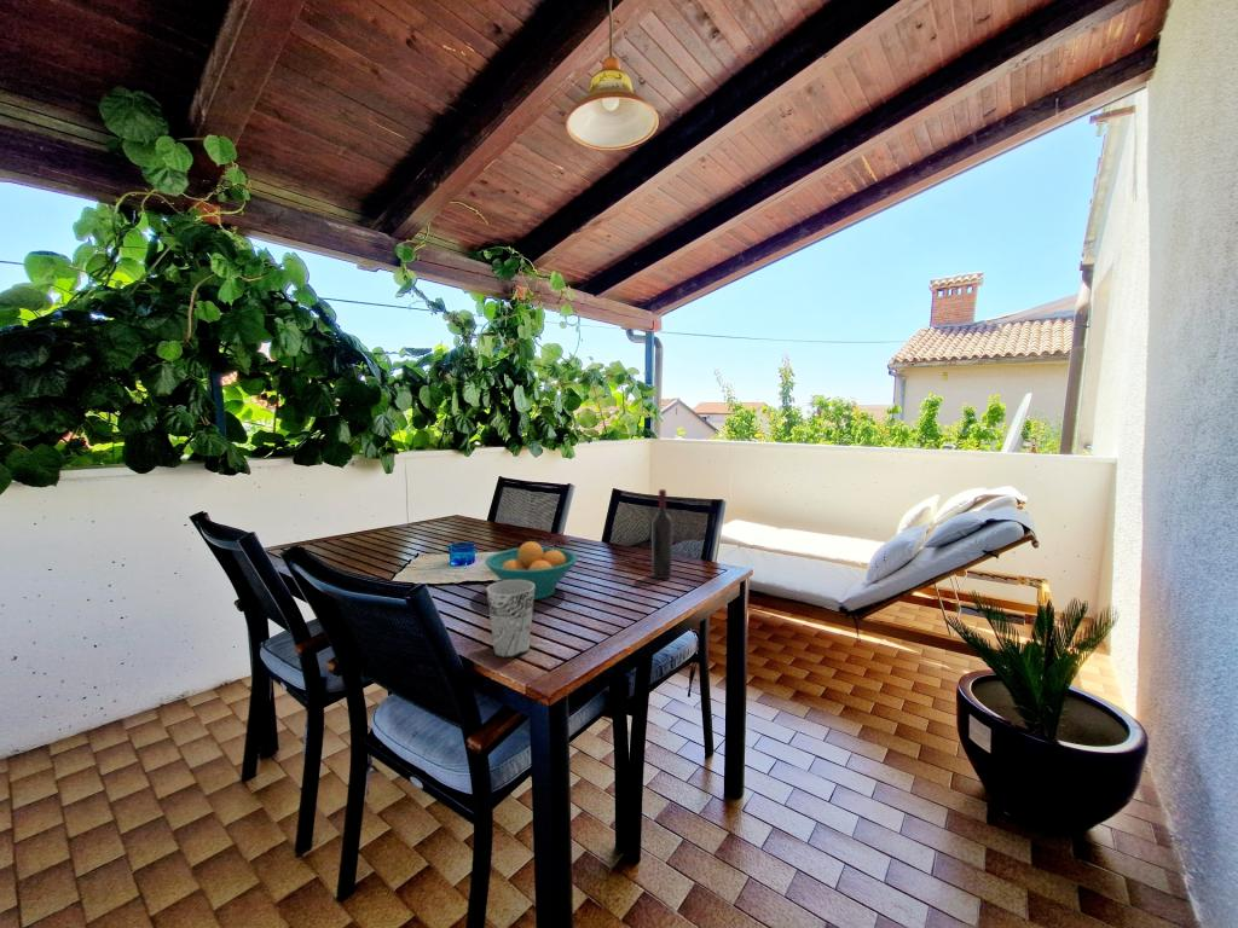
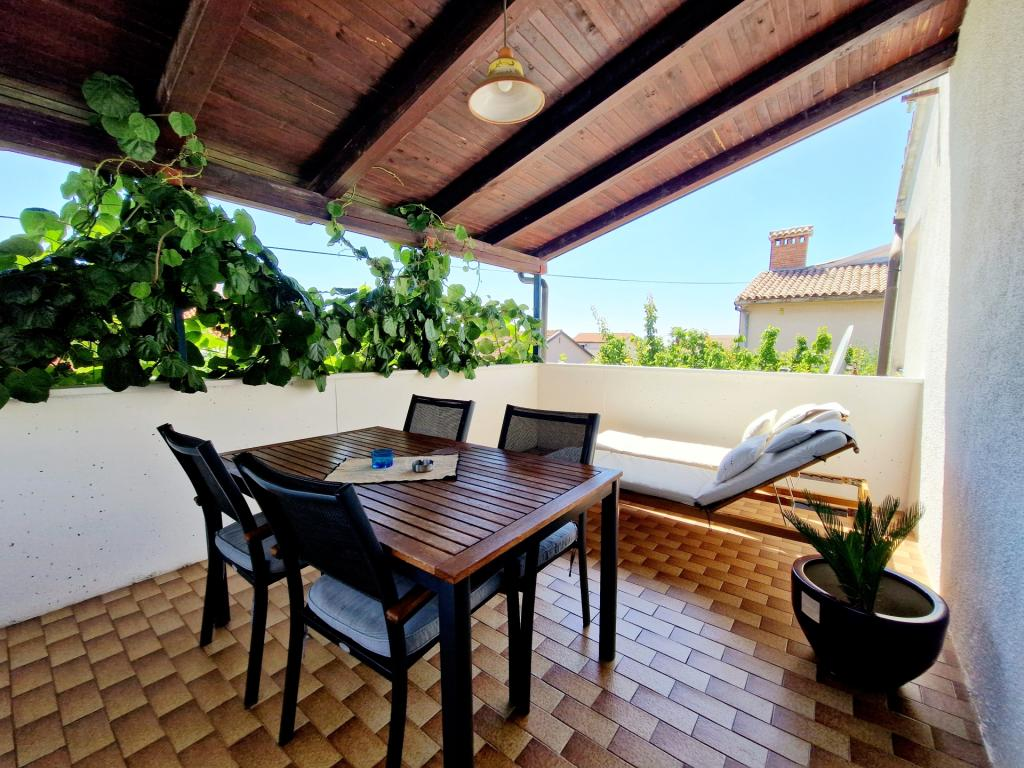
- wine bottle [650,488,673,580]
- cup [486,580,534,659]
- fruit bowl [484,540,579,601]
